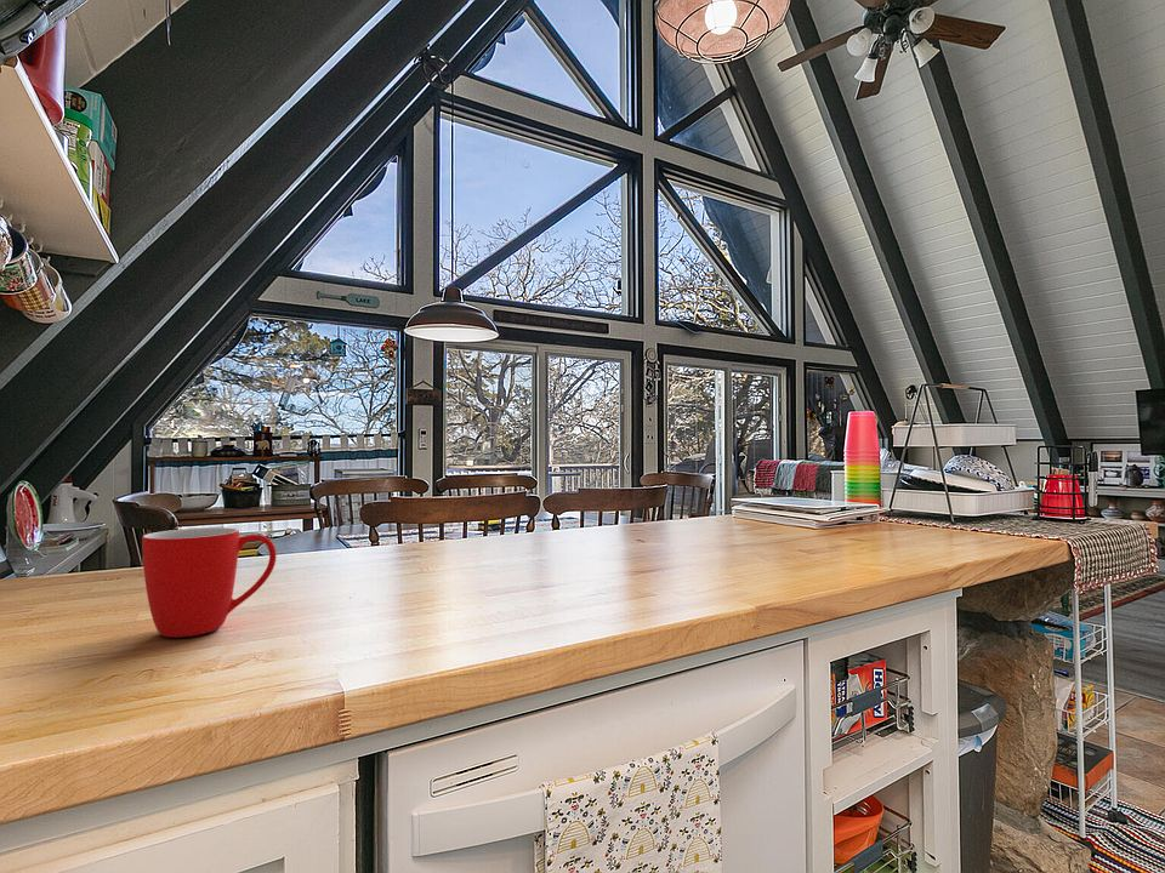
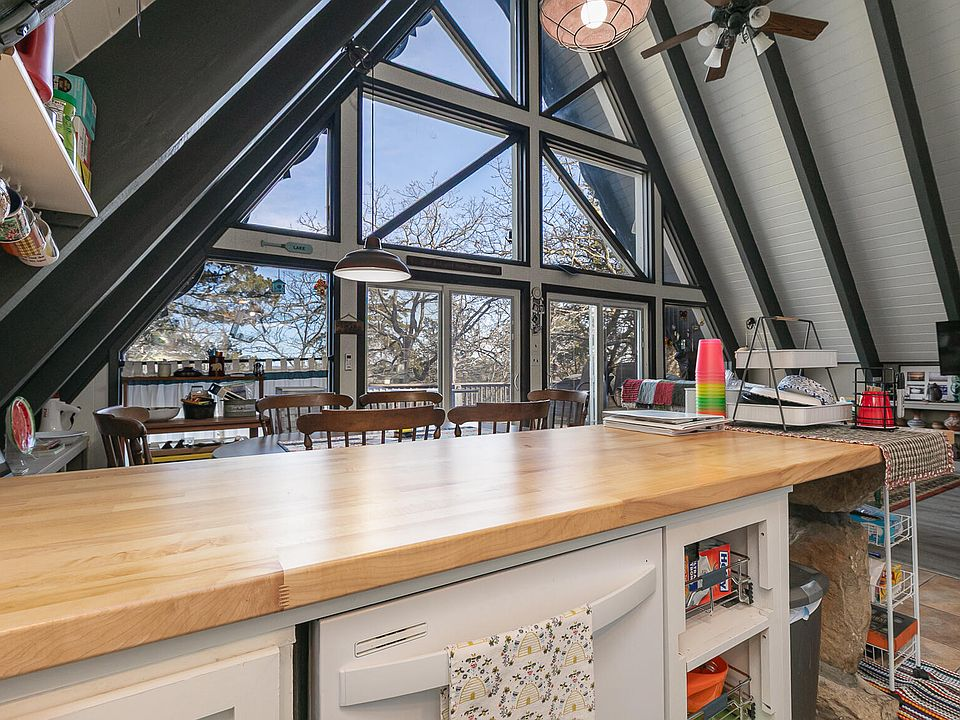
- mug [141,526,278,639]
